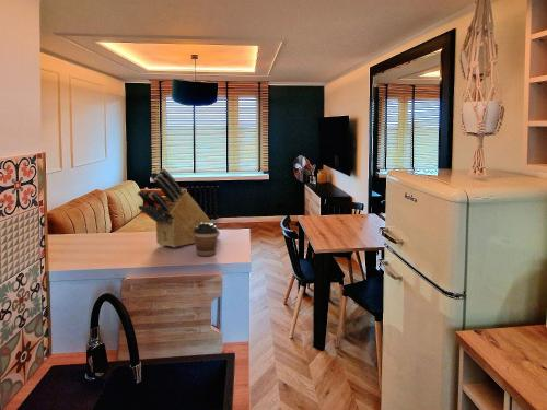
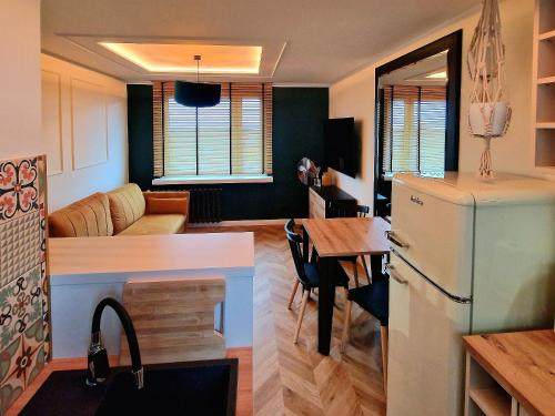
- coffee cup [194,223,219,257]
- knife block [136,167,221,248]
